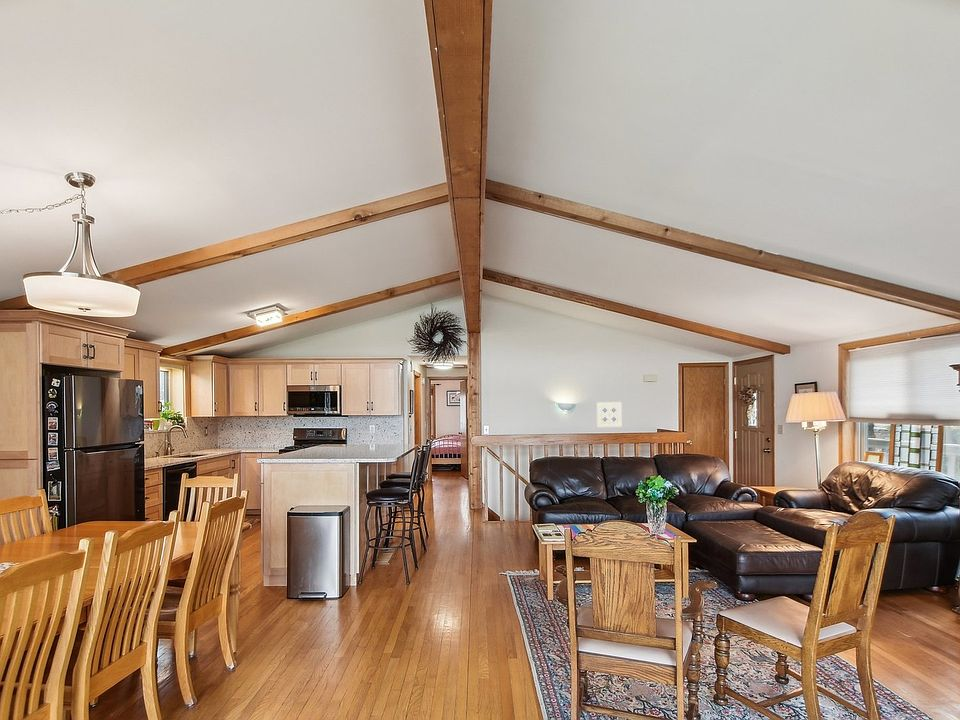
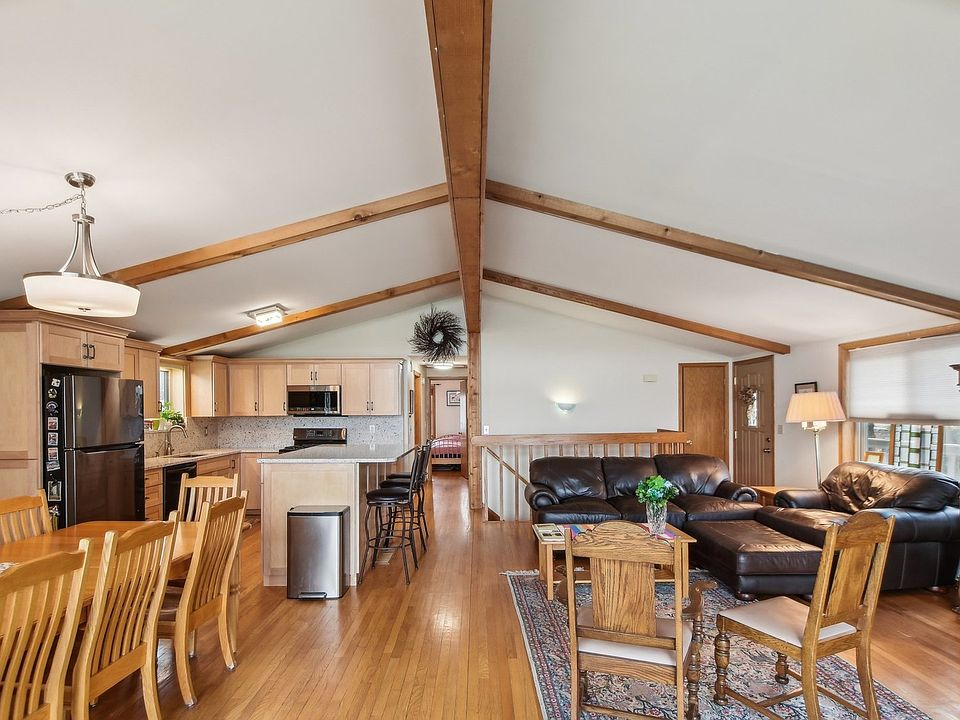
- wall art [596,401,623,428]
